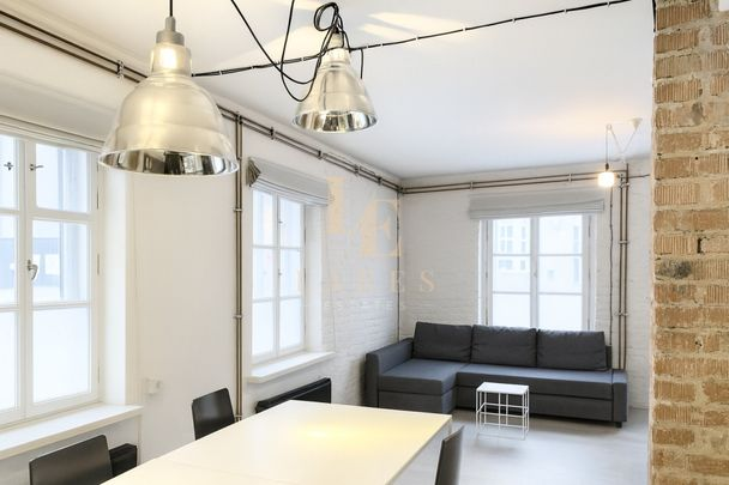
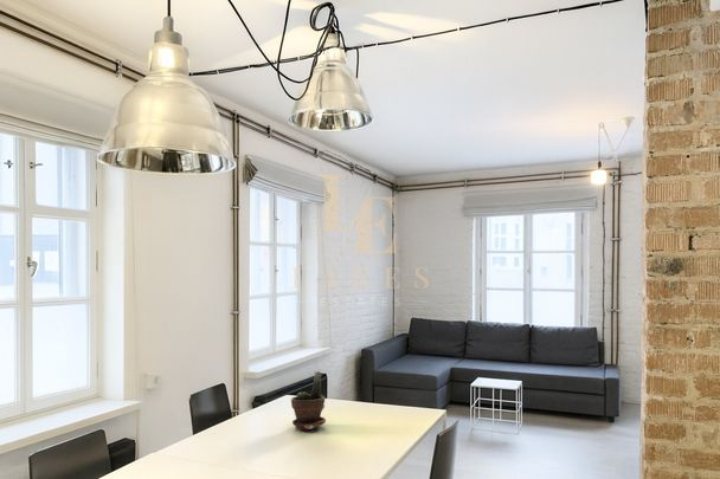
+ potted plant [290,370,327,432]
